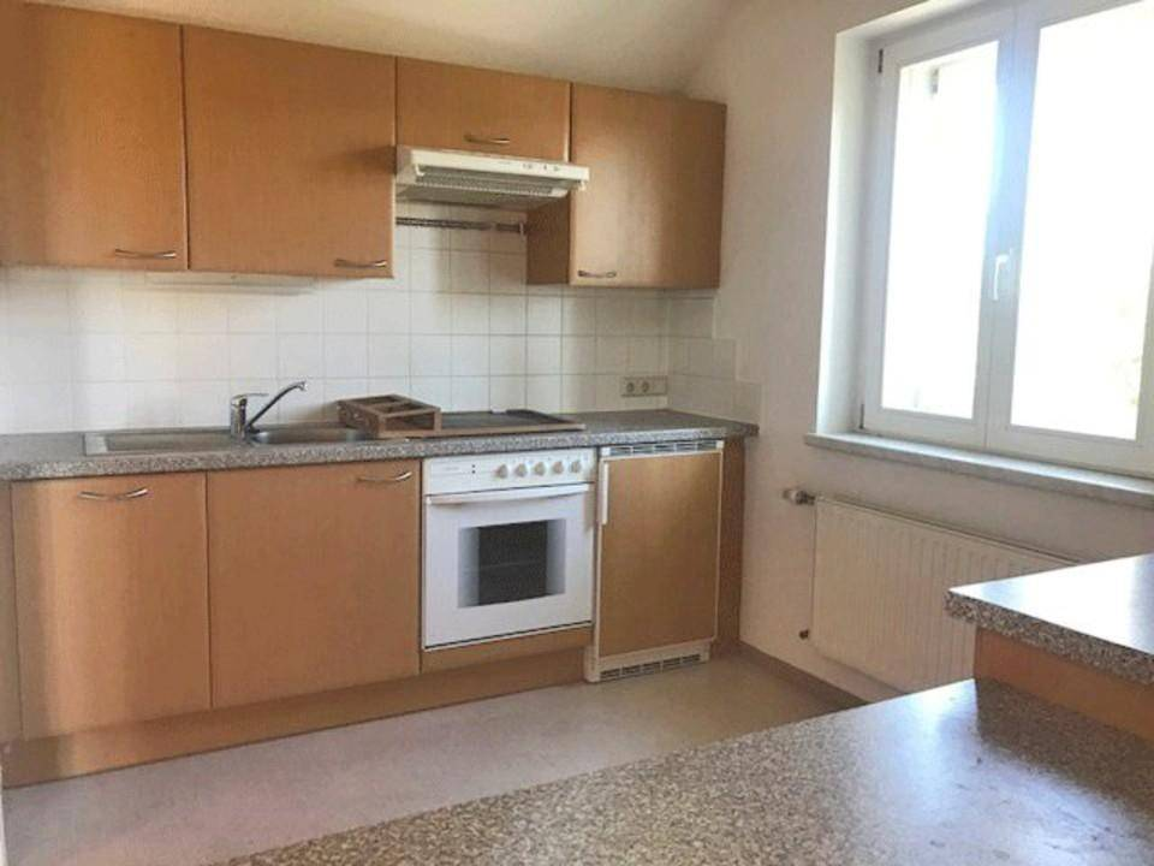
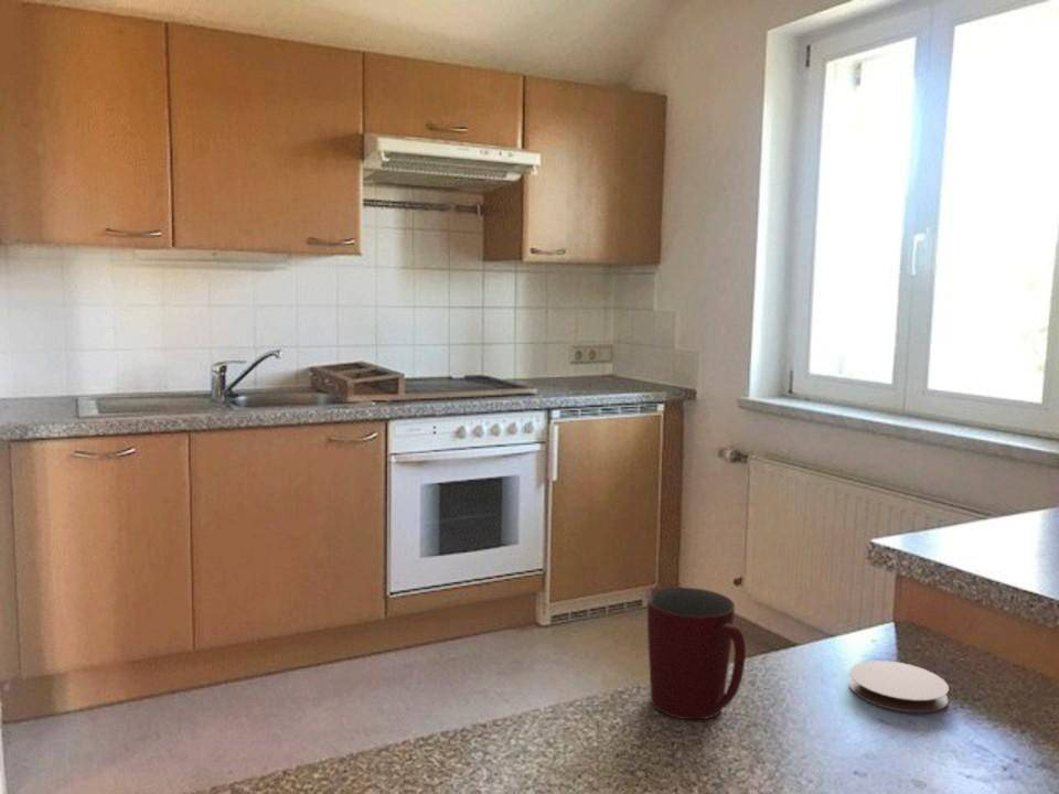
+ coaster [848,659,950,713]
+ mug [646,587,747,720]
